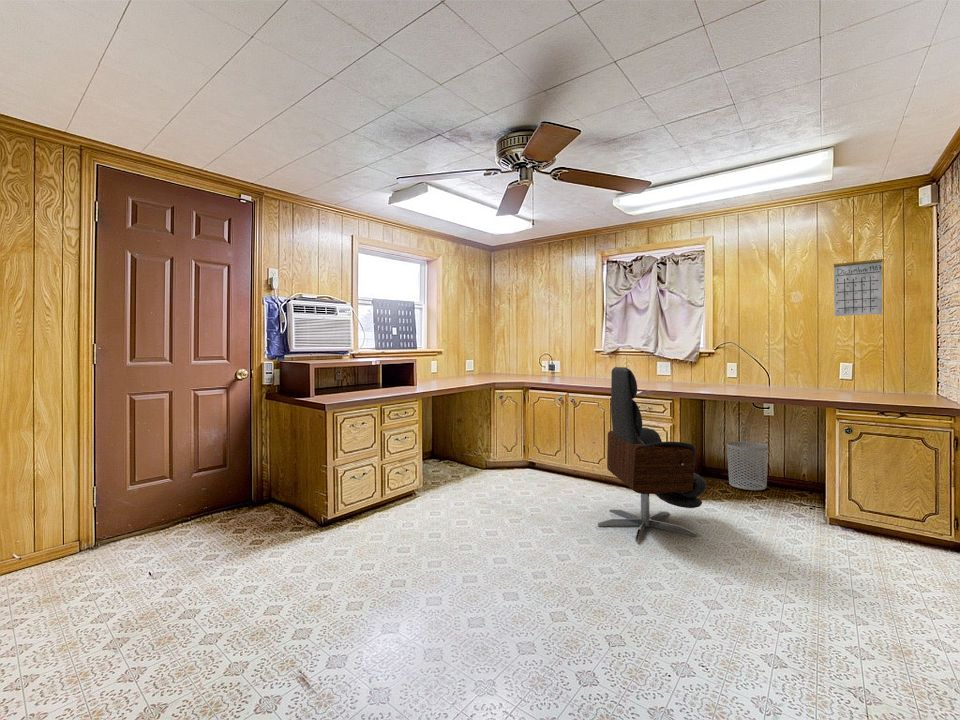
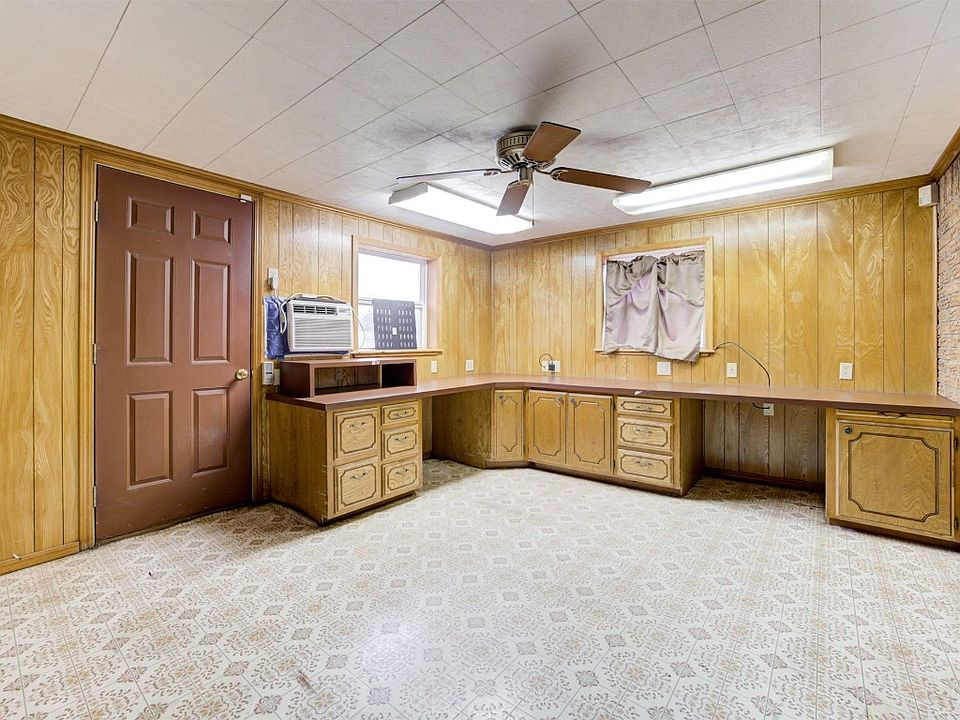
- calendar [833,248,883,317]
- waste bin [726,440,769,491]
- office chair [597,366,707,543]
